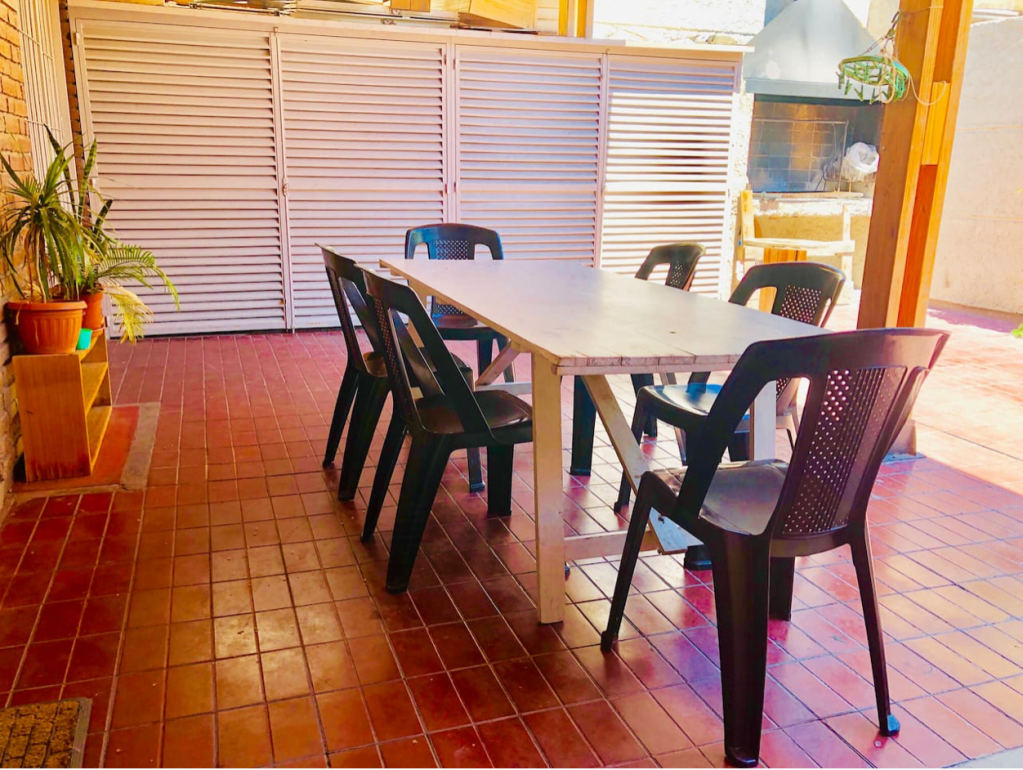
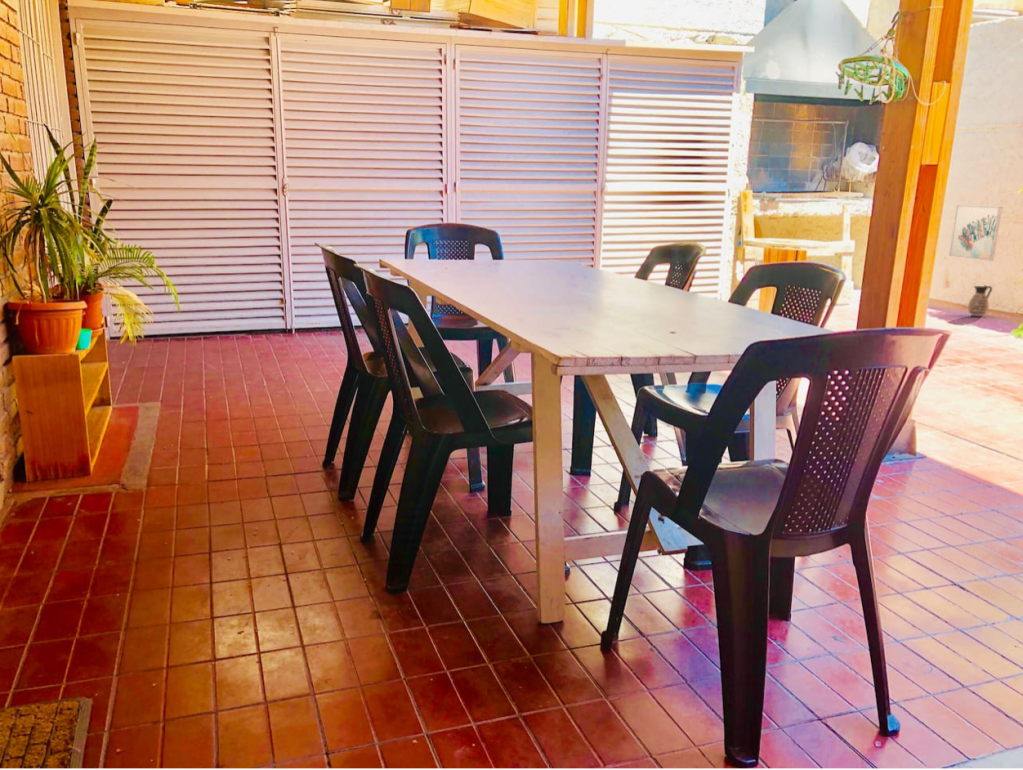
+ wall art [948,204,1003,262]
+ ceramic jug [967,284,993,318]
